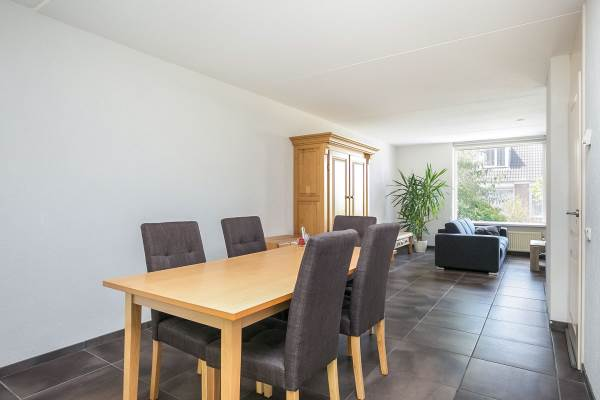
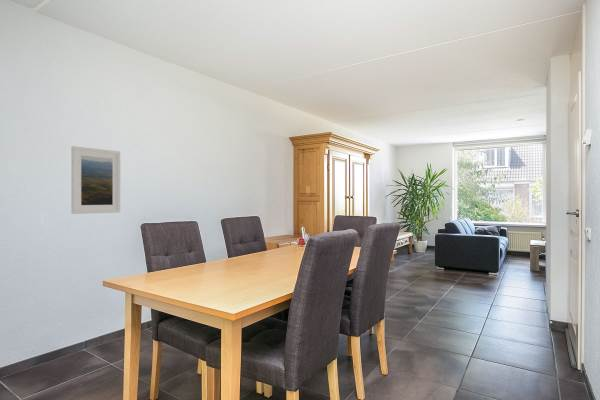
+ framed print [70,145,121,215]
